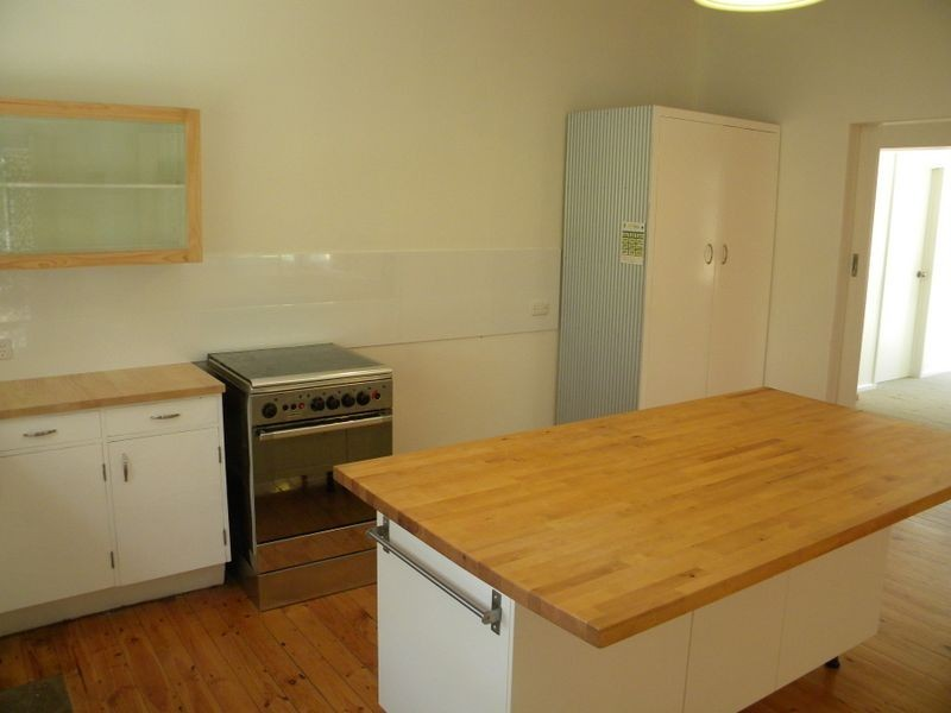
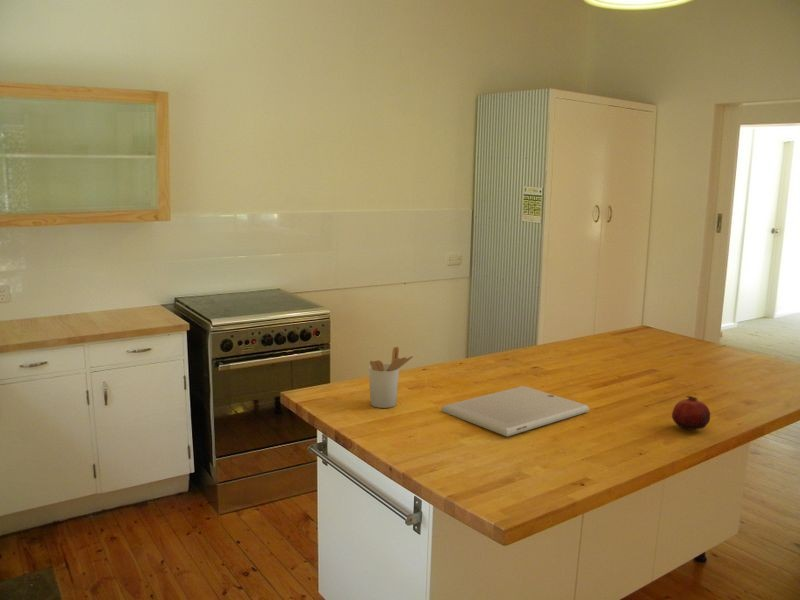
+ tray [440,385,590,437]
+ utensil holder [368,346,414,409]
+ fruit [671,395,711,431]
